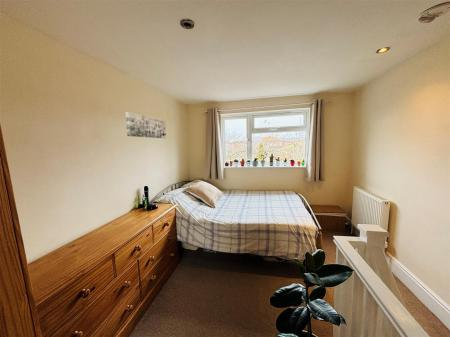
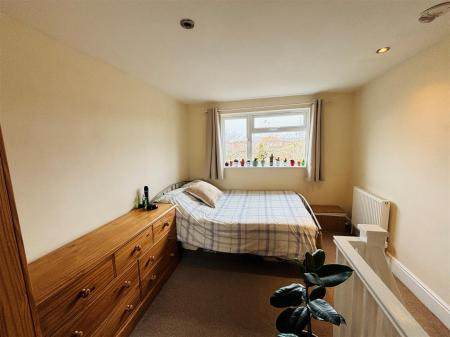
- wall art [124,111,167,139]
